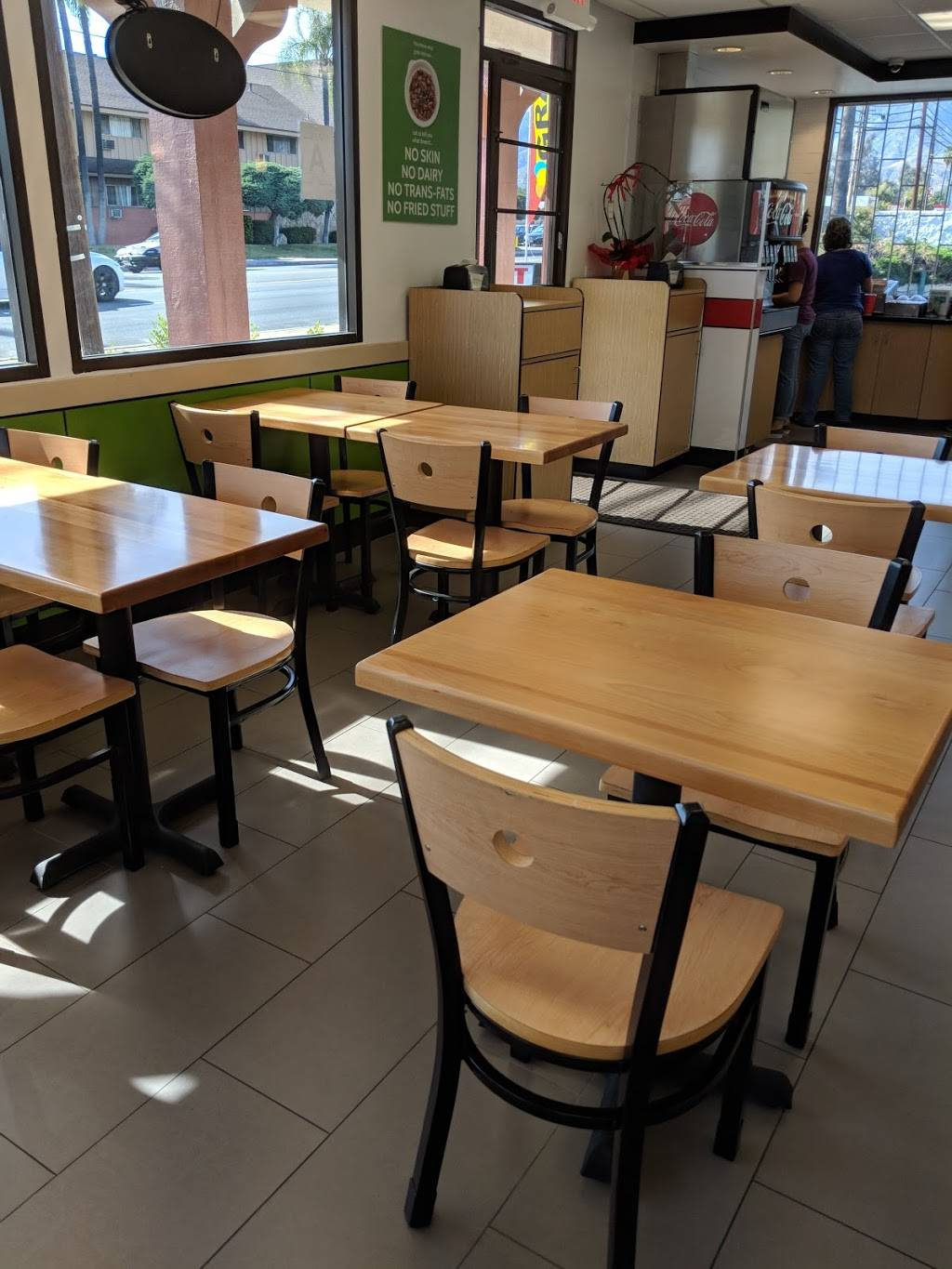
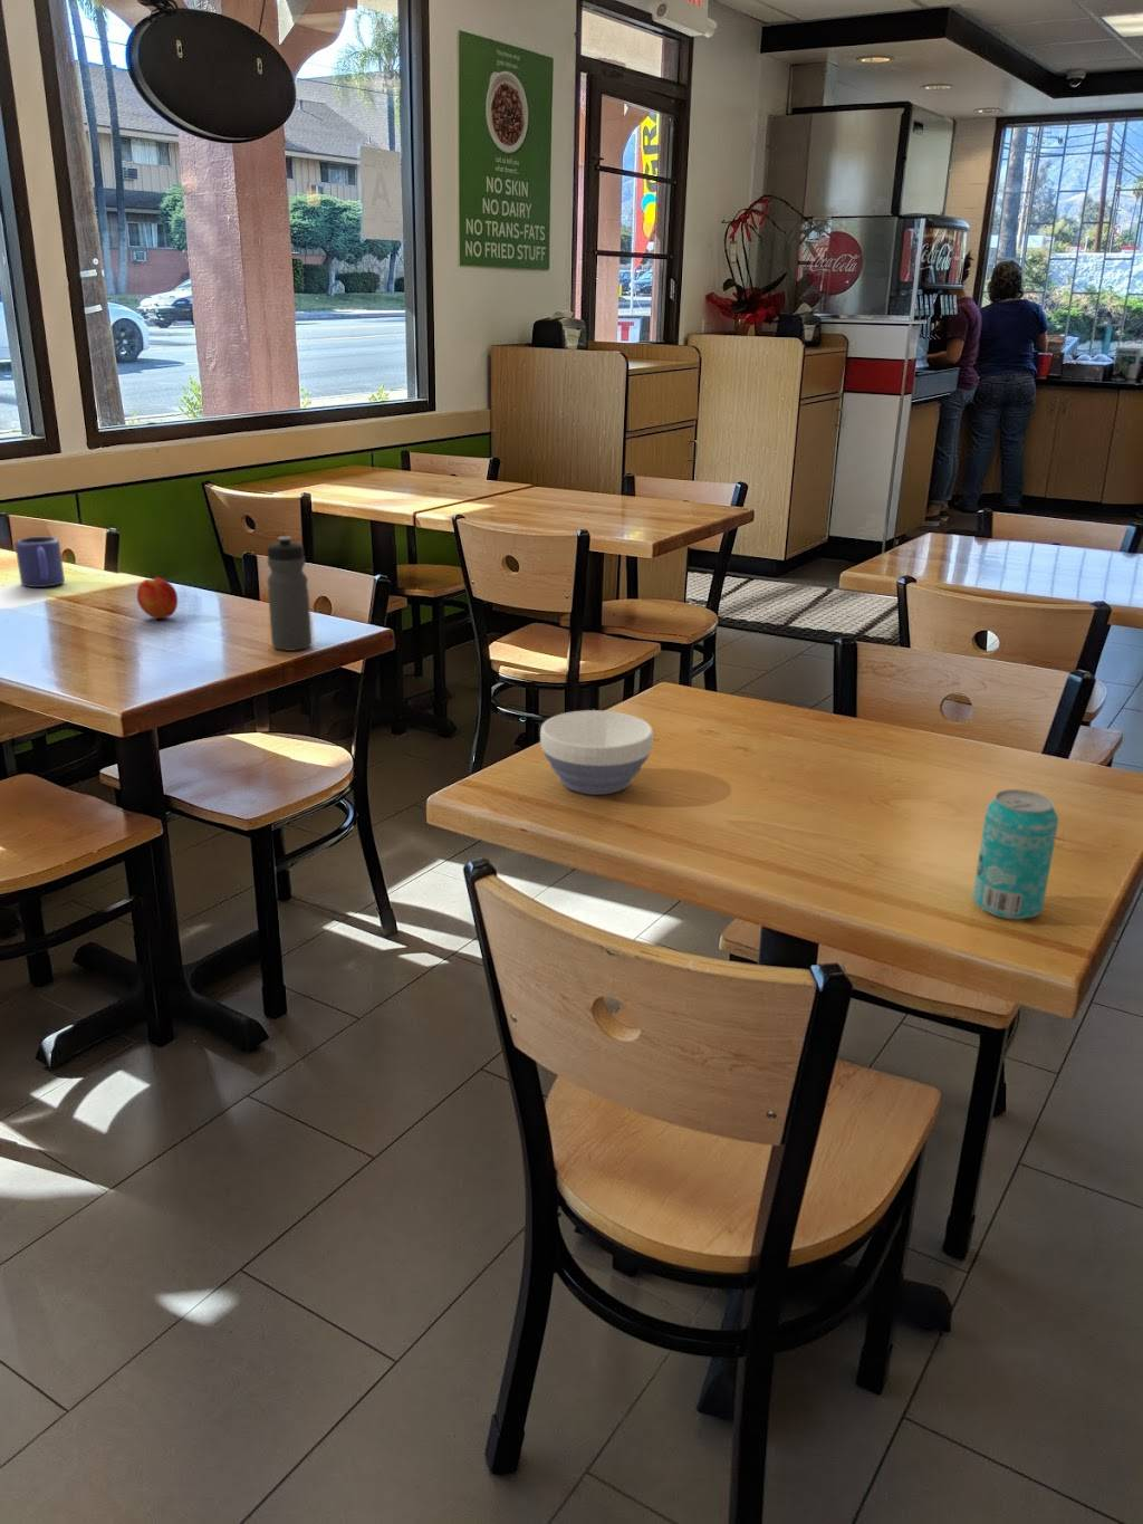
+ peach [136,576,179,620]
+ beverage can [973,788,1059,920]
+ water bottle [265,534,312,652]
+ mug [14,536,66,588]
+ bowl [539,709,654,796]
